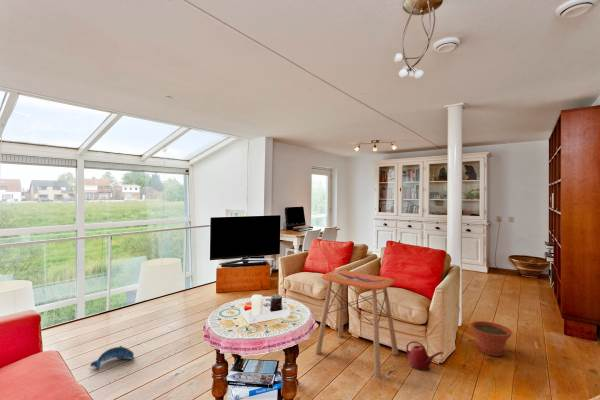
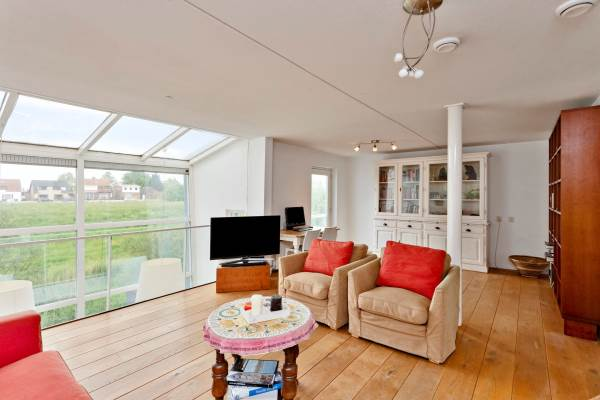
- plant pot [470,320,513,357]
- side table [314,270,399,377]
- plush toy [89,345,136,369]
- watering can [405,340,444,372]
